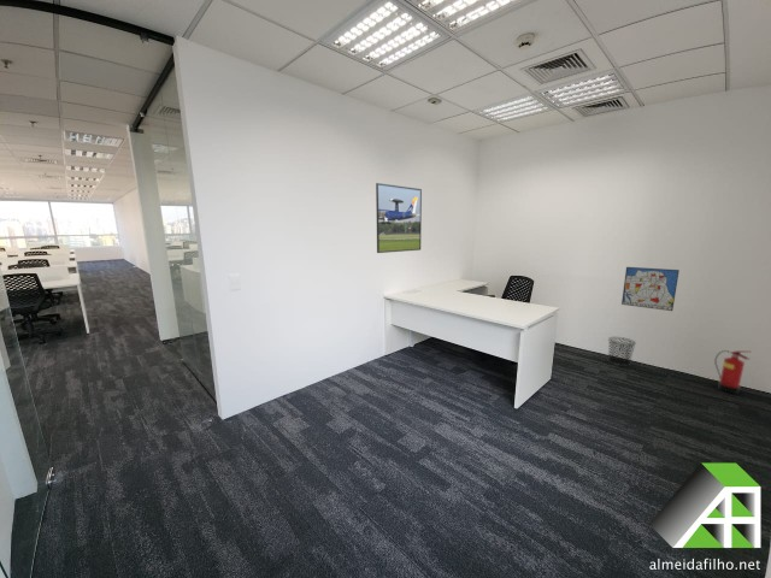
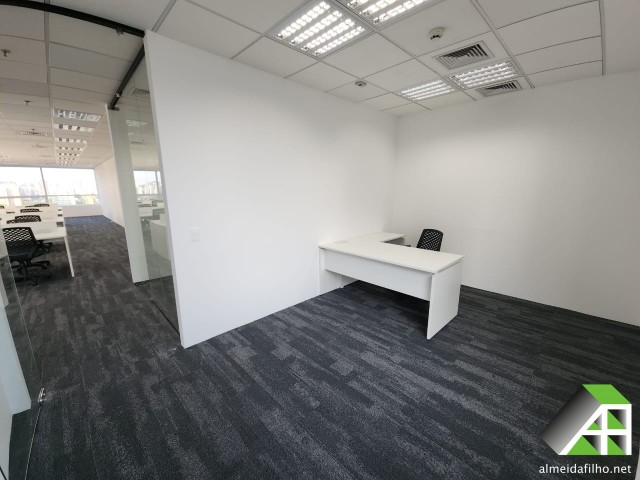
- waste bin [607,336,637,367]
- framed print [375,182,423,254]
- fire extinguisher [713,349,751,395]
- wall art [620,266,681,312]
